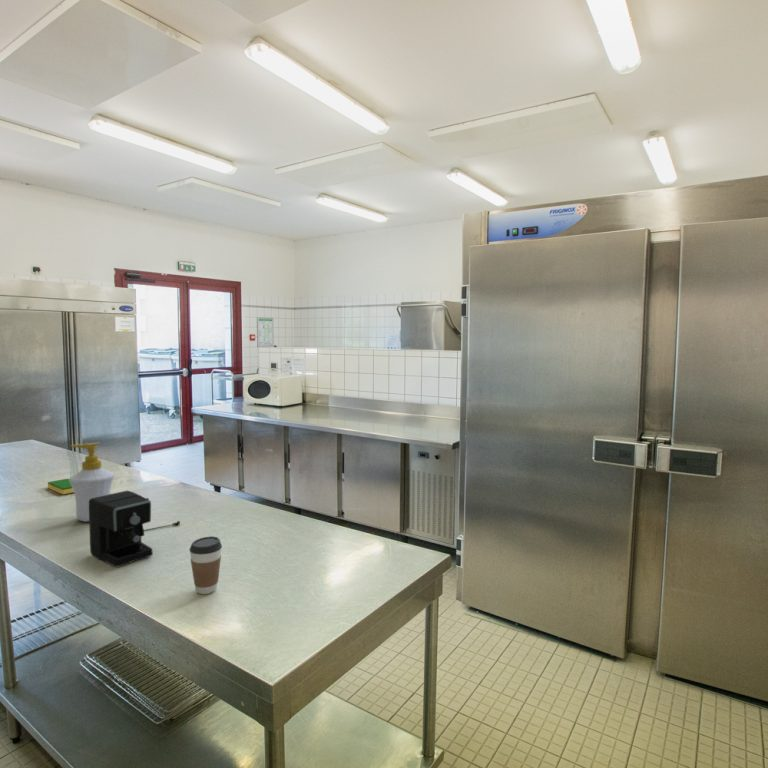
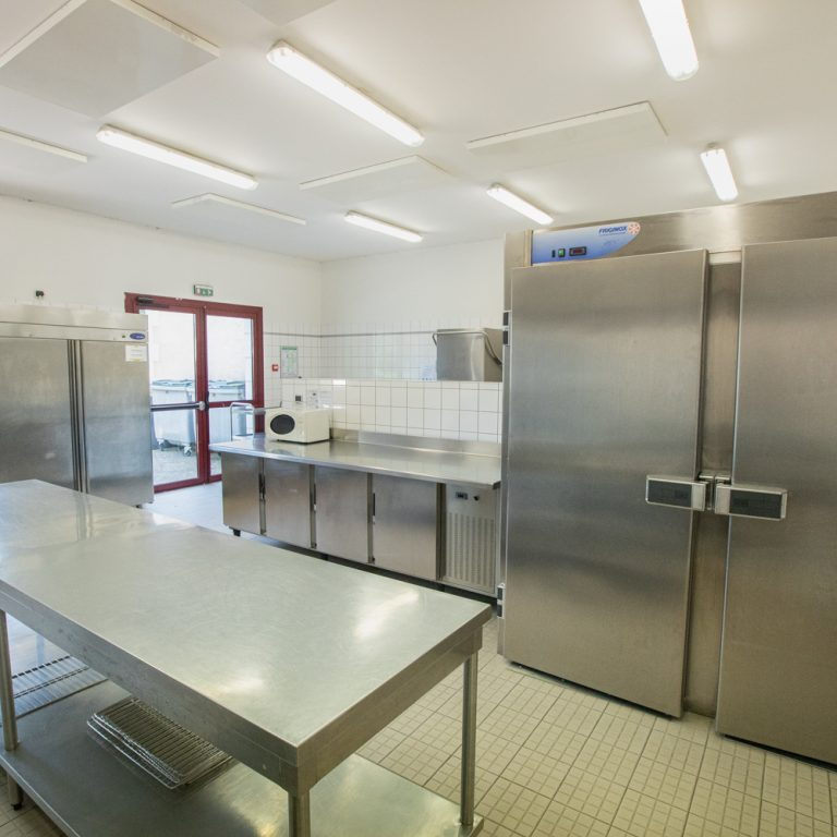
- coffee maker [88,490,181,568]
- coffee cup [188,535,223,595]
- soap bottle [68,441,115,523]
- dish sponge [47,478,74,496]
